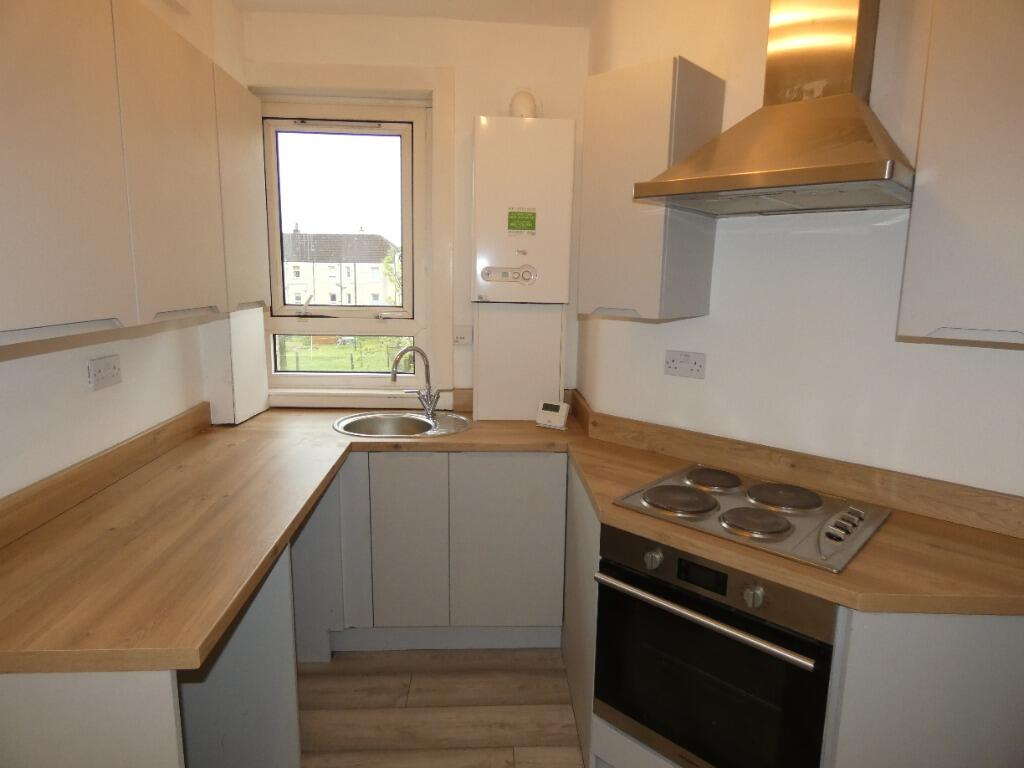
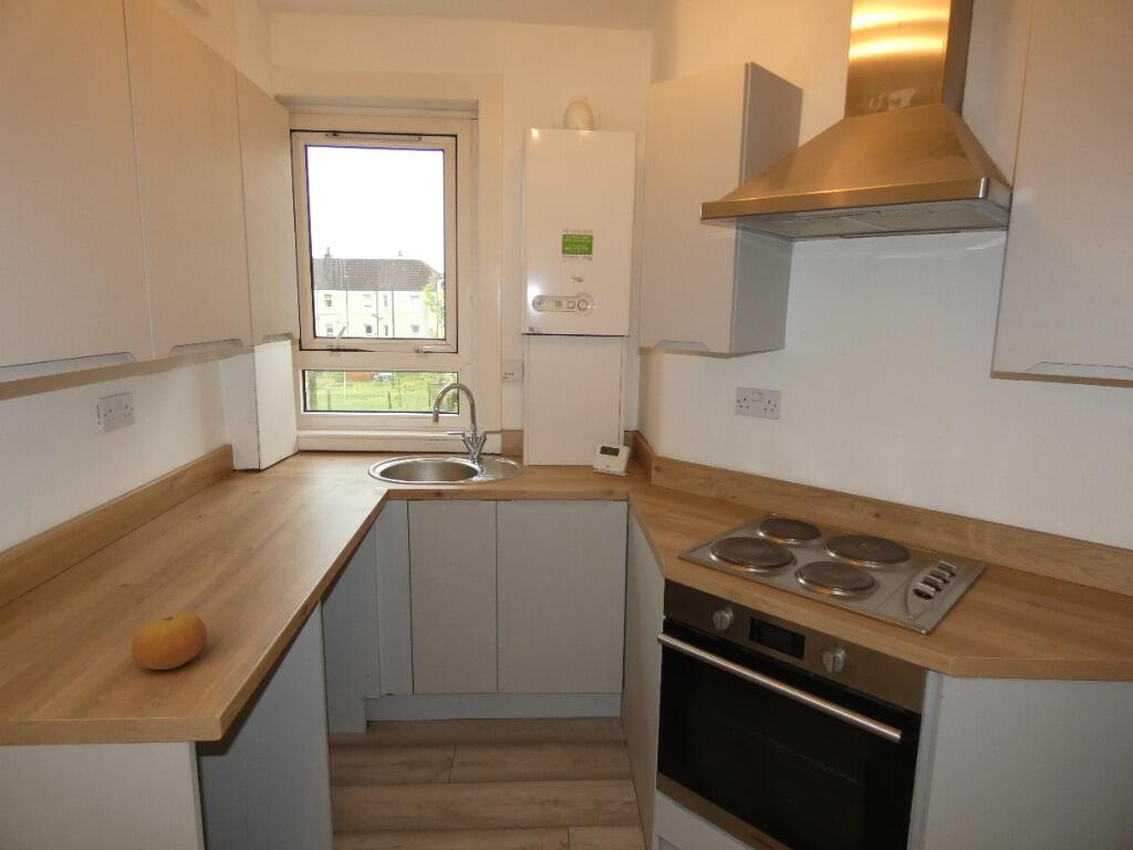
+ fruit [131,612,208,671]
